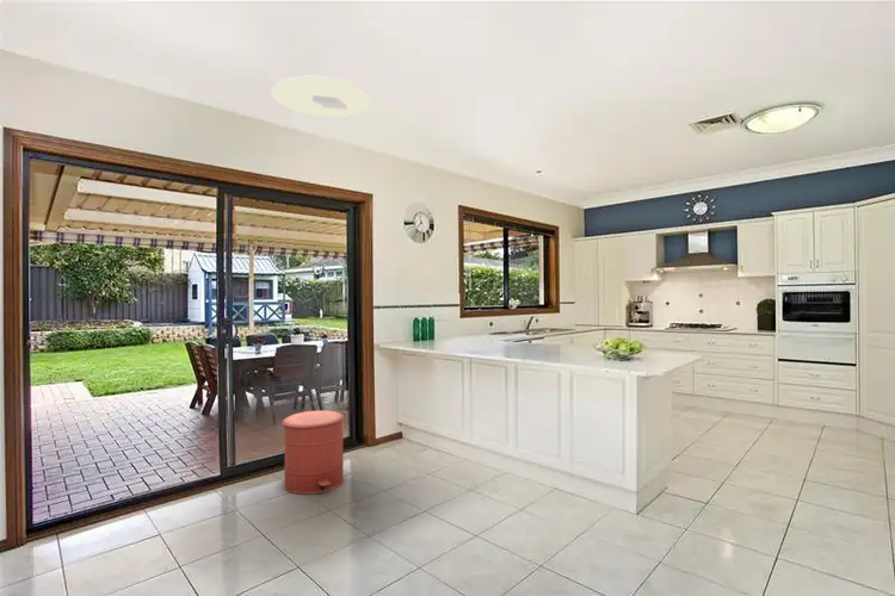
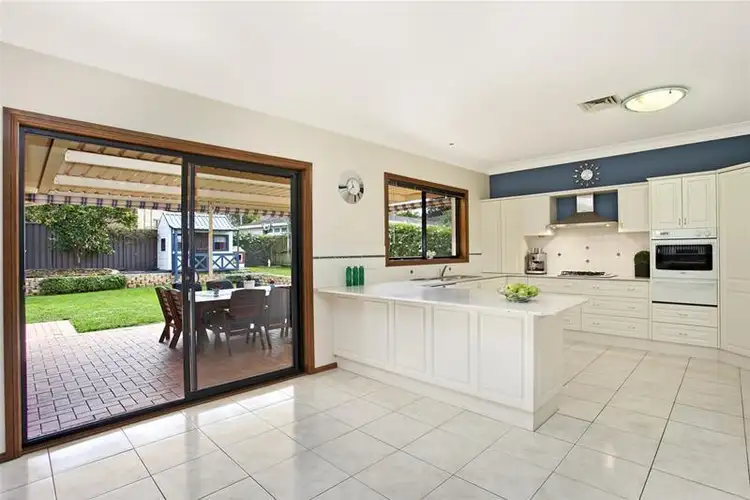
- ceiling light [271,75,372,119]
- trash can [282,409,345,495]
